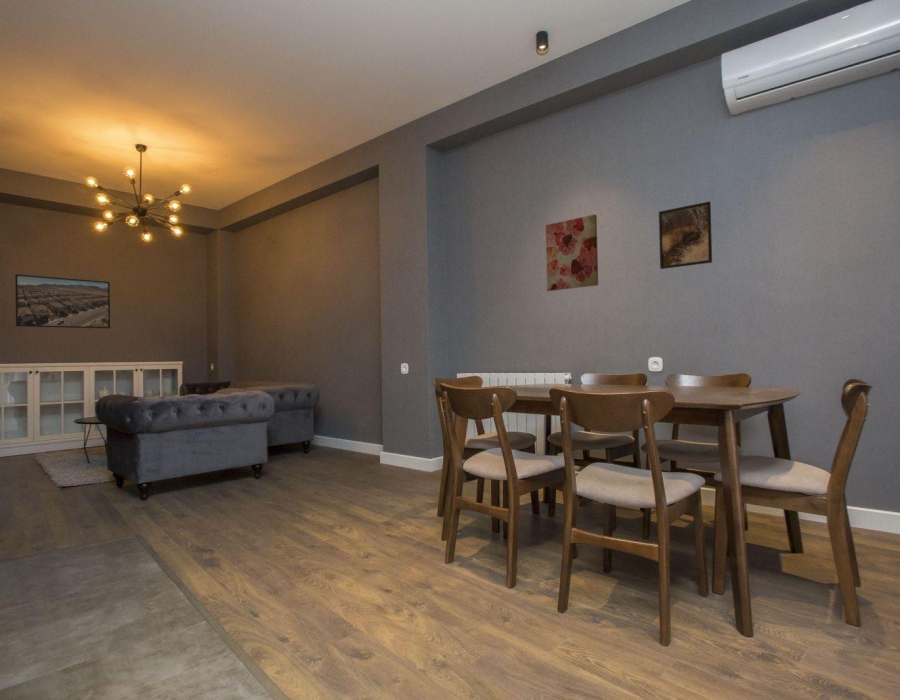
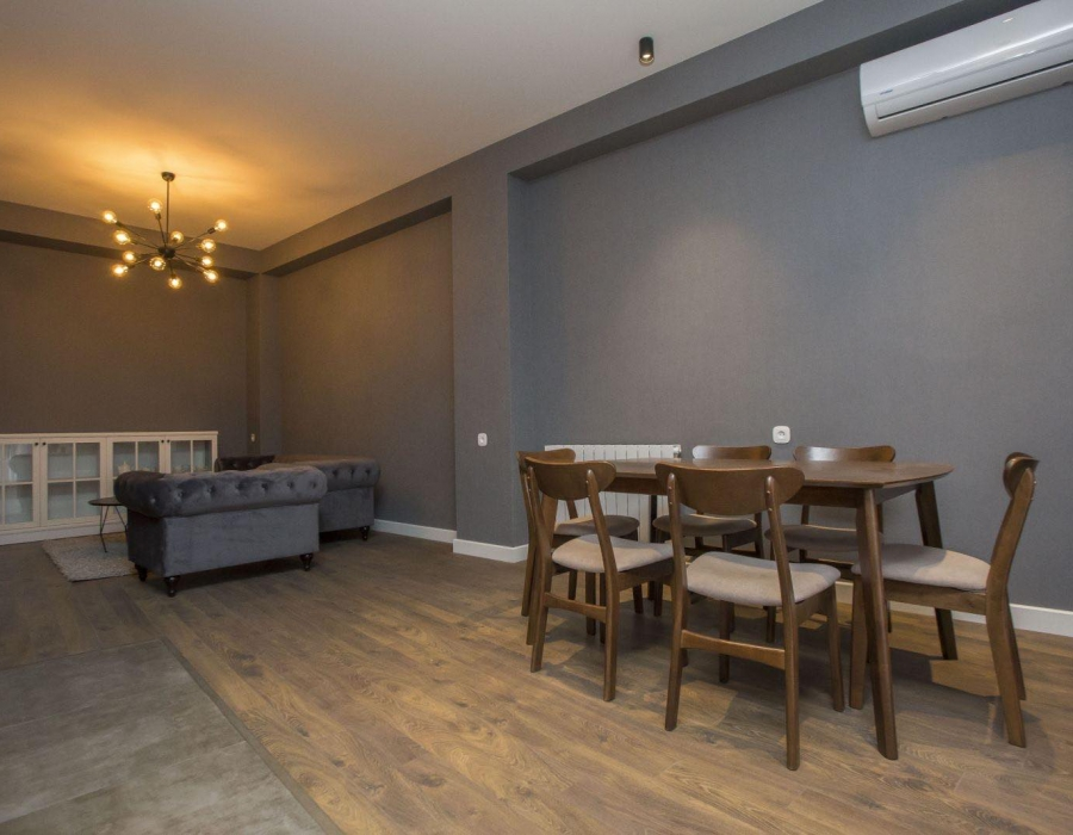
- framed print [14,273,111,330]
- wall art [545,214,599,292]
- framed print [658,200,713,270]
